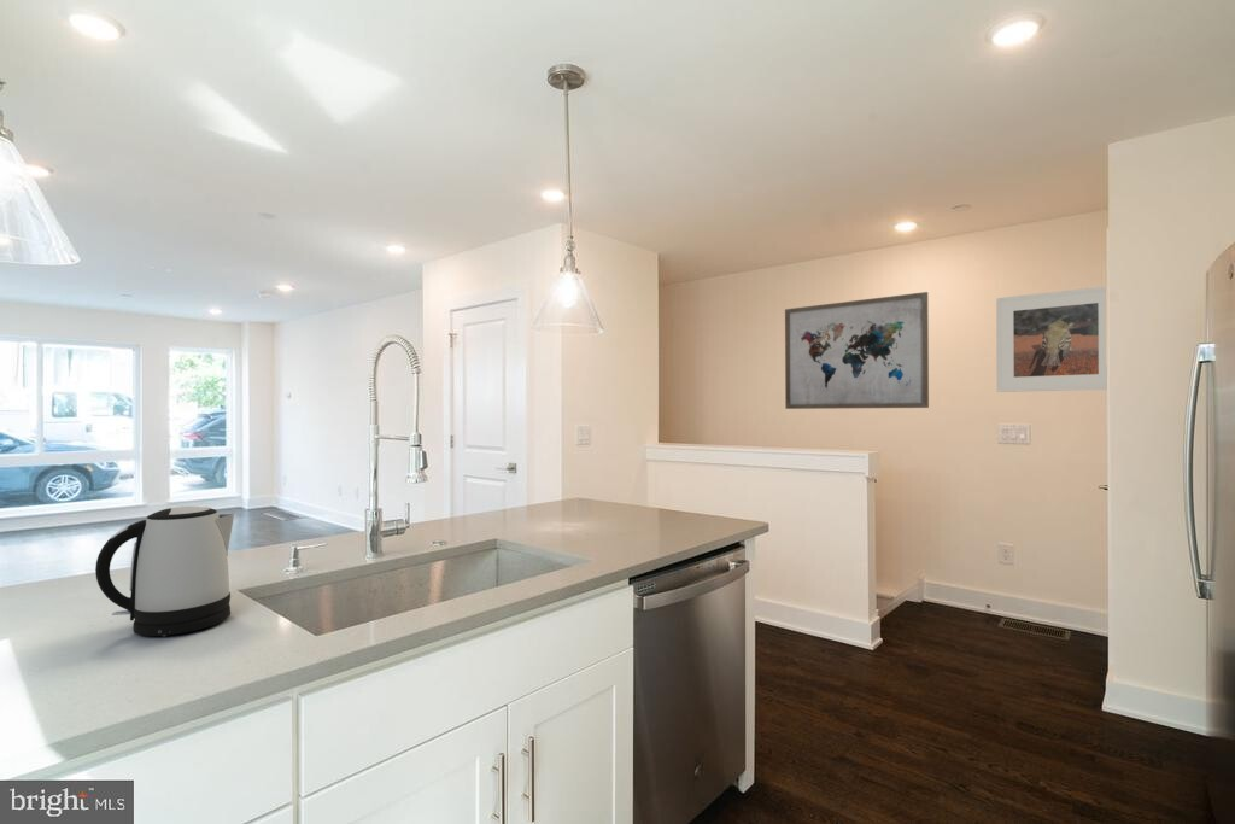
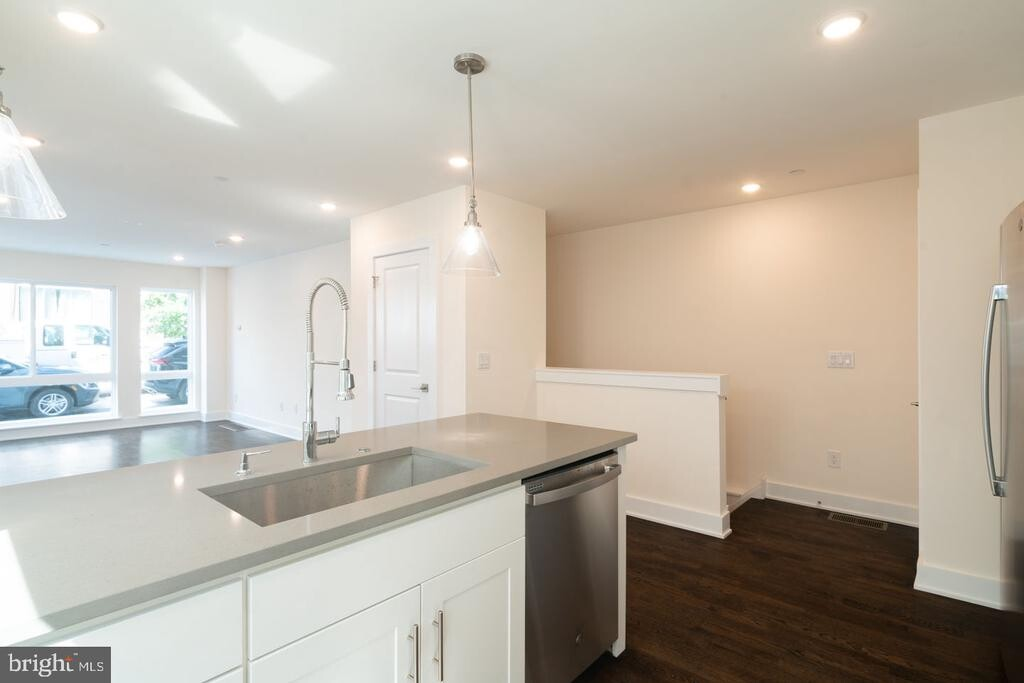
- wall art [784,291,930,410]
- kettle [94,505,235,637]
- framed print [995,285,1108,393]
